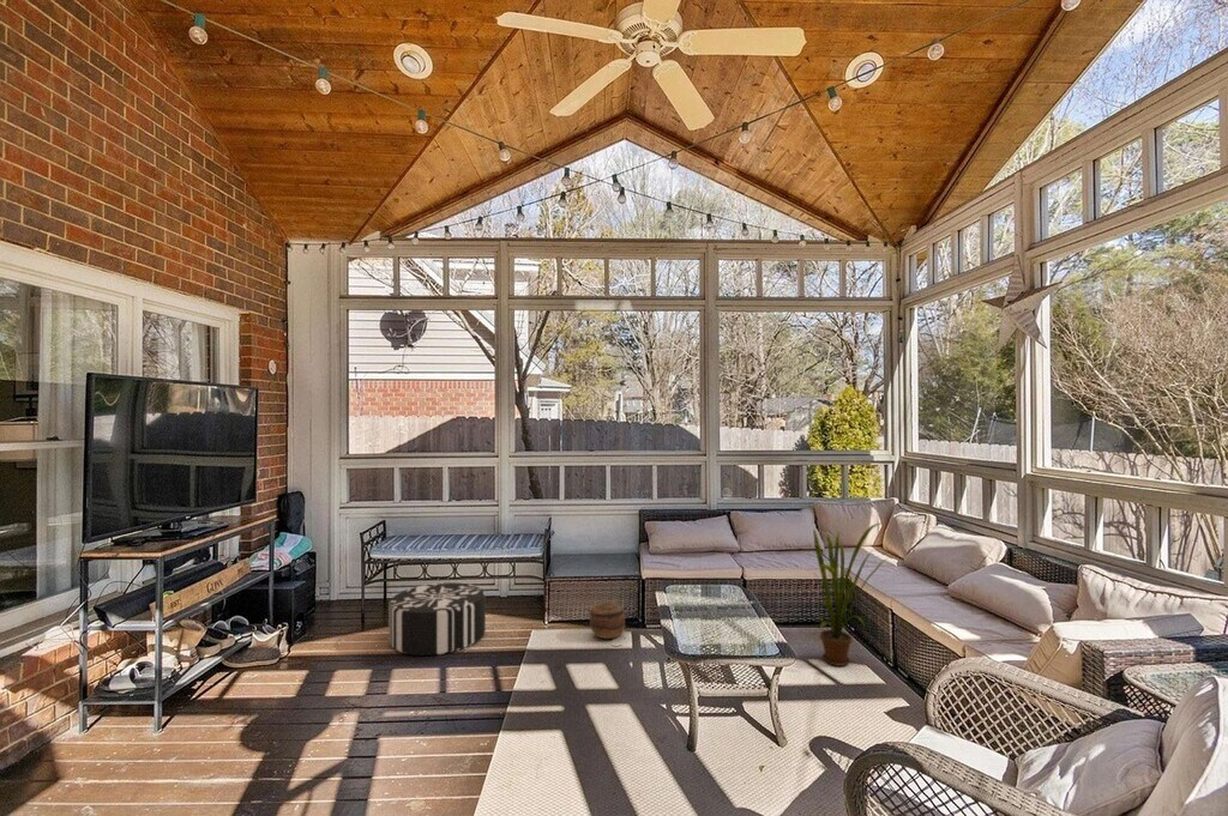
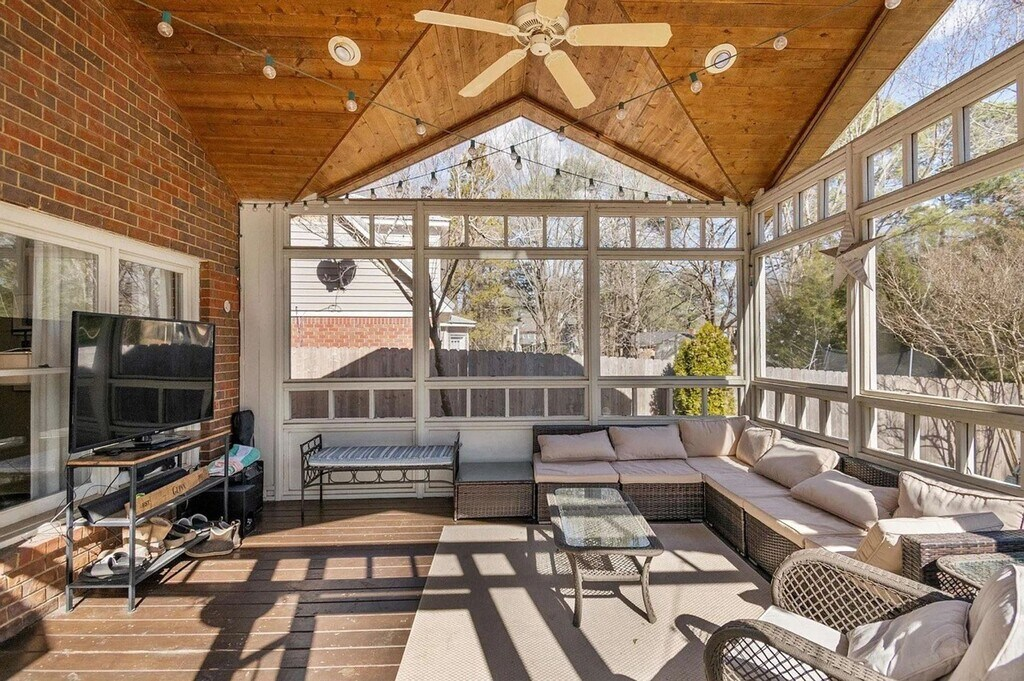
- pouf [387,581,487,657]
- basket [589,600,626,640]
- house plant [811,521,889,667]
